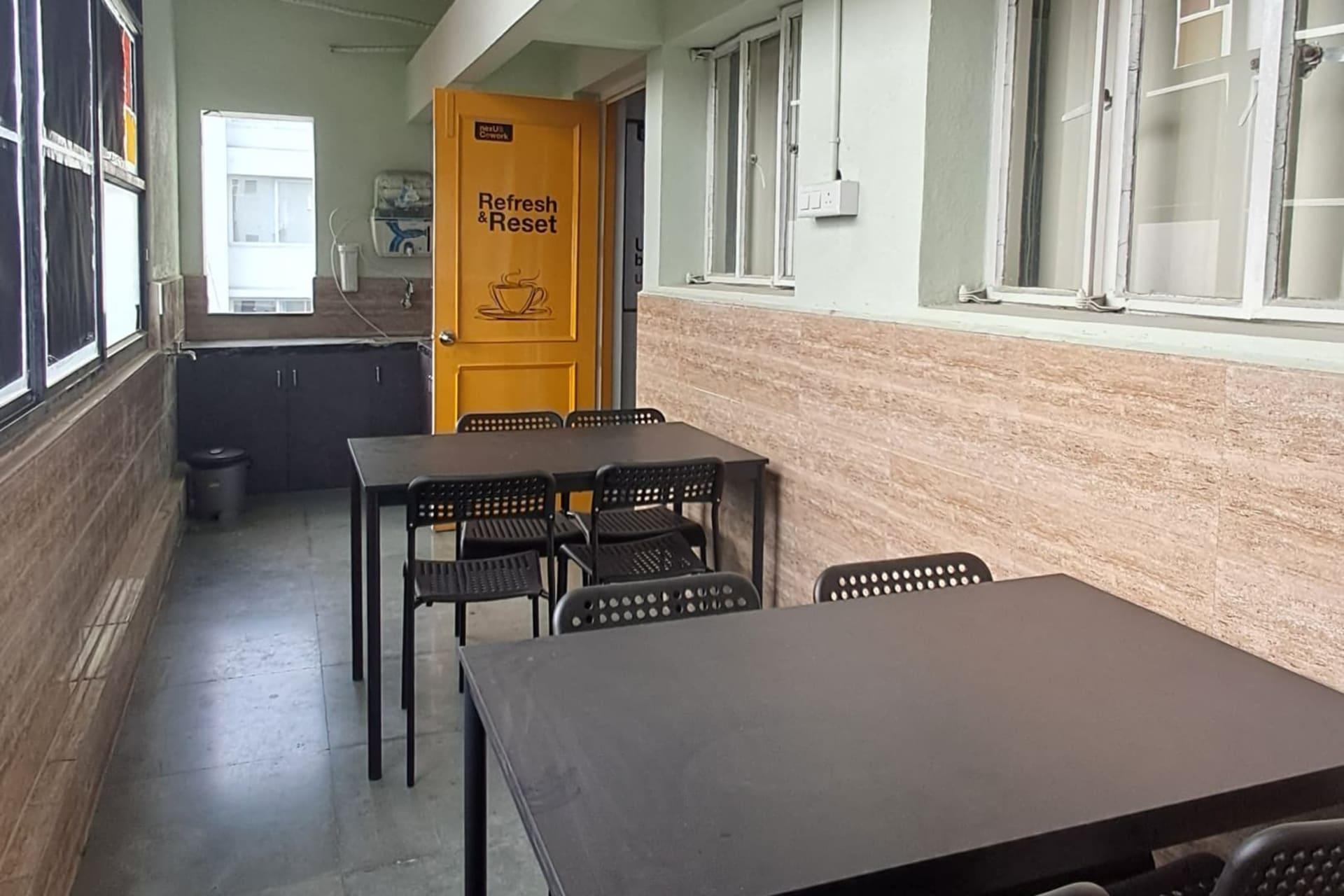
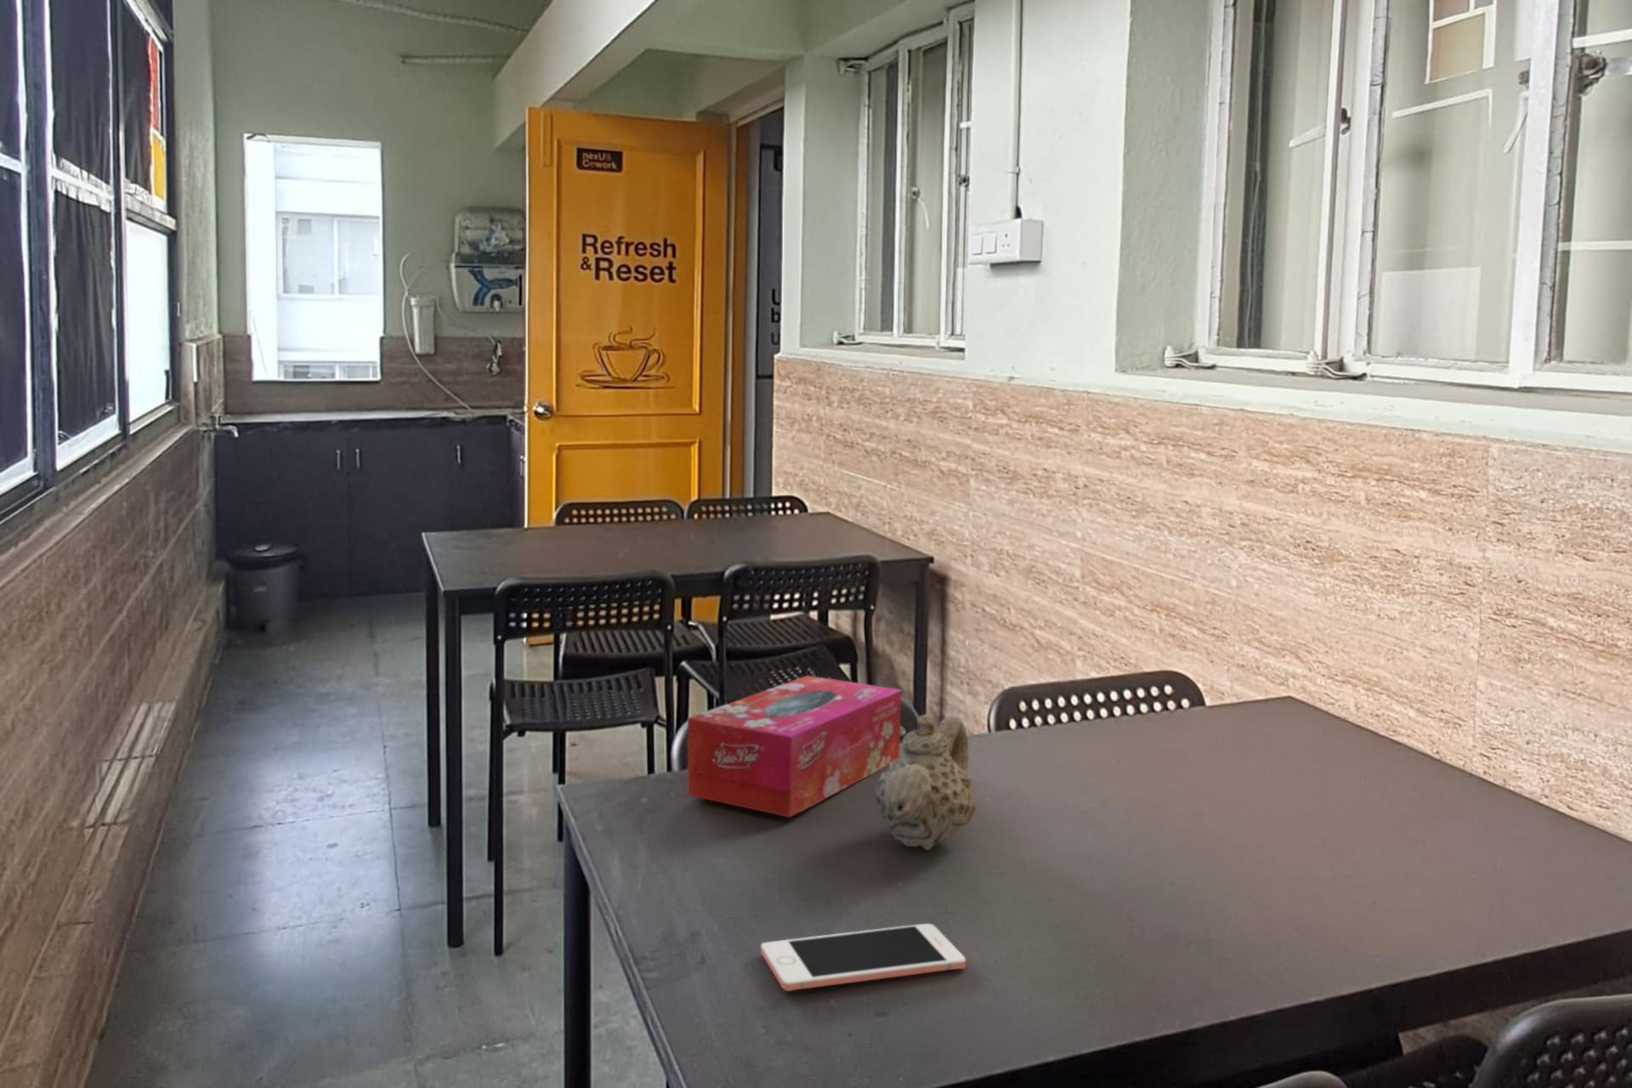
+ tissue box [687,675,902,818]
+ teapot [875,713,976,851]
+ cell phone [760,923,967,992]
